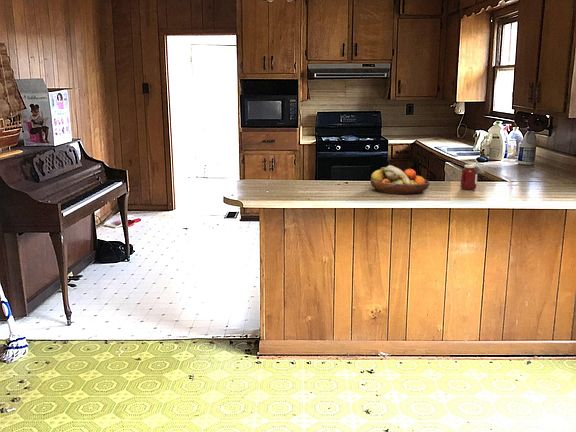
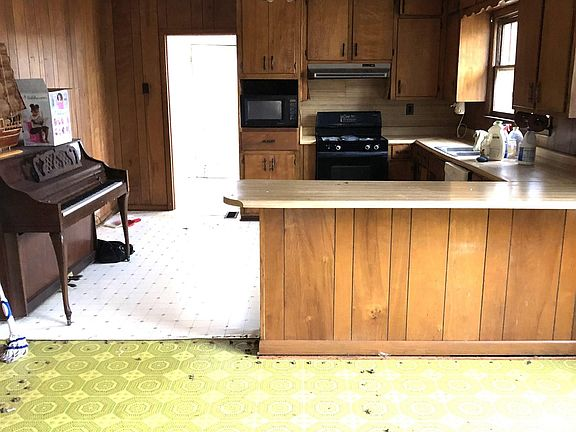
- jar [459,164,486,191]
- fruit bowl [369,164,431,195]
